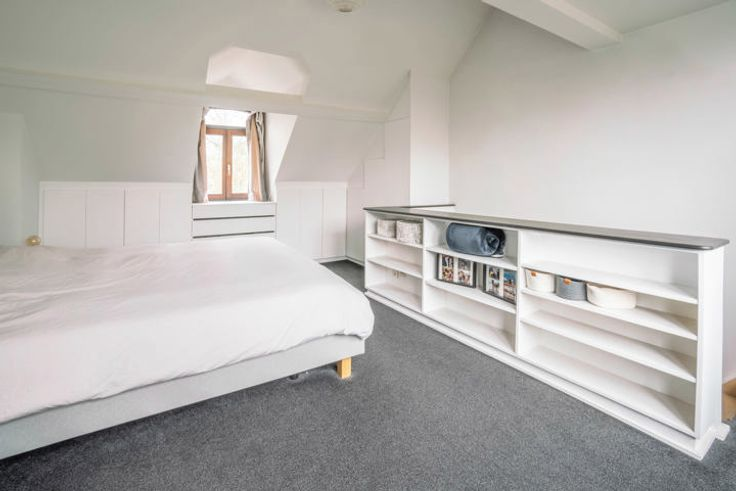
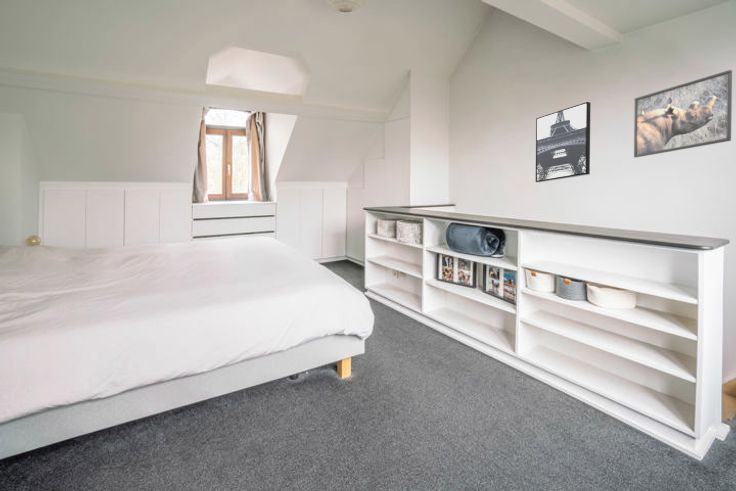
+ wall art [535,101,591,183]
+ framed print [633,69,733,159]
